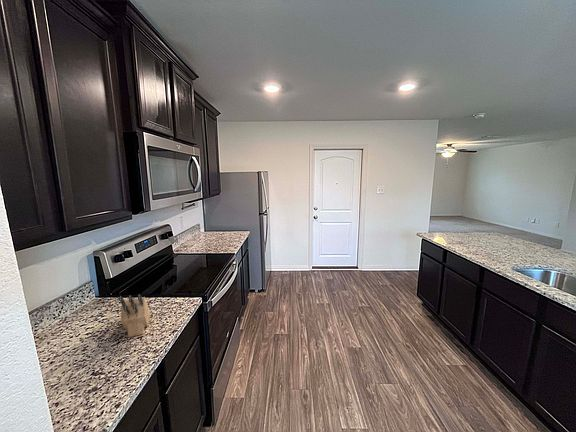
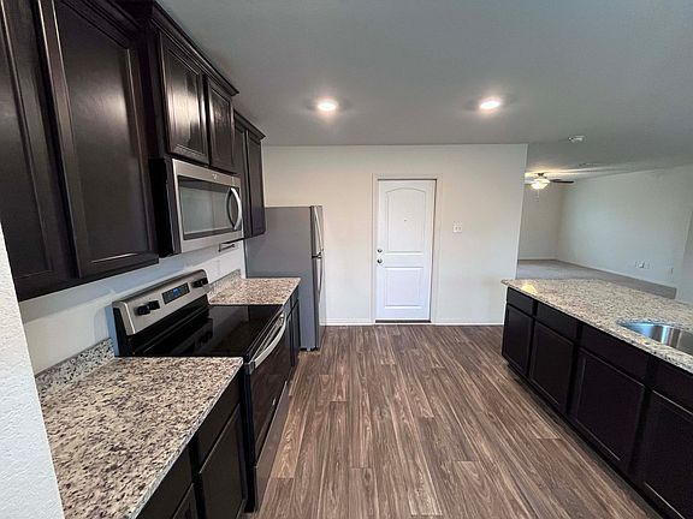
- knife block [118,293,151,338]
